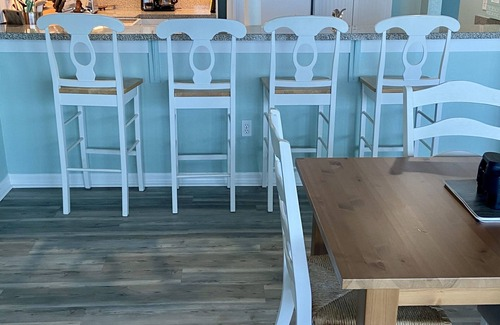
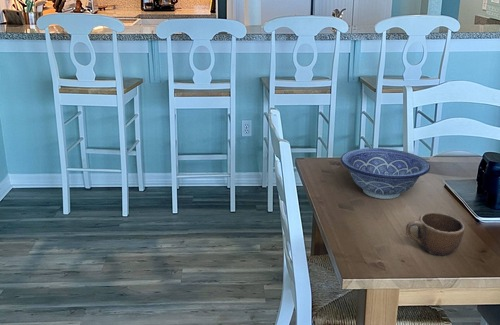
+ decorative bowl [340,147,431,200]
+ mug [405,212,465,257]
